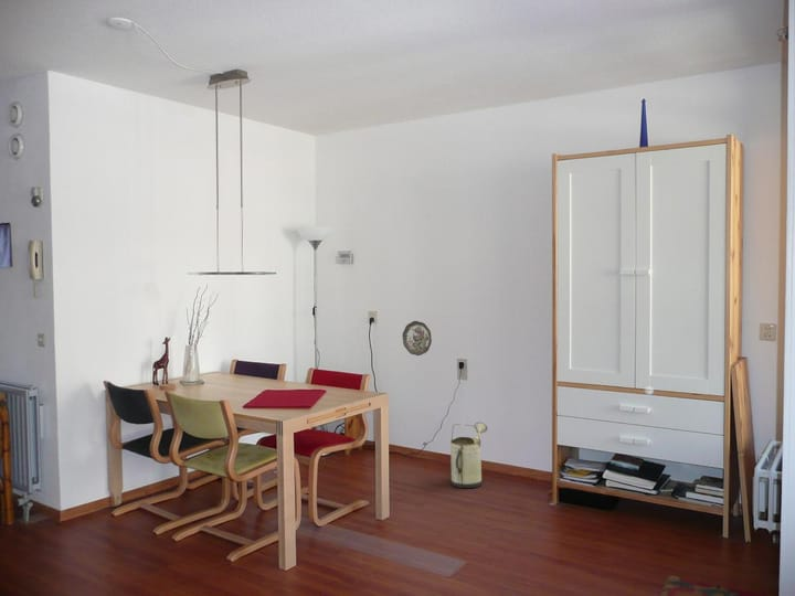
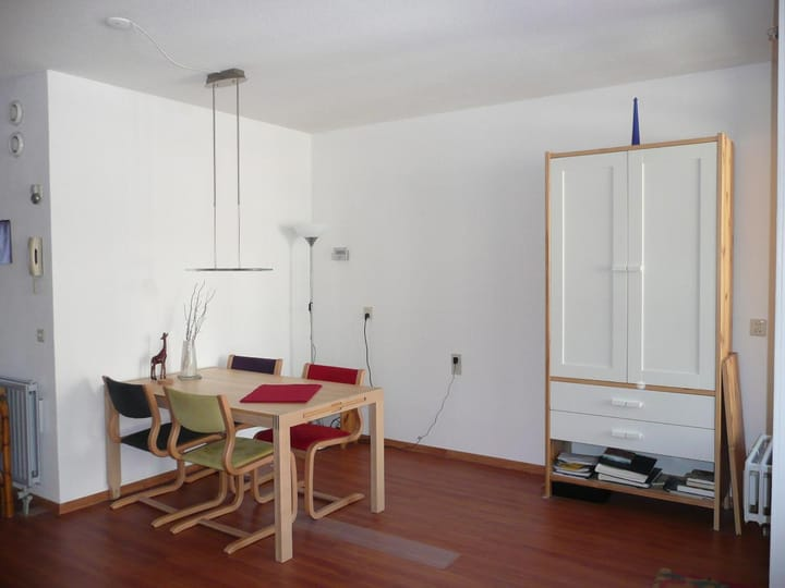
- watering can [449,422,488,489]
- decorative plate [402,320,433,356]
